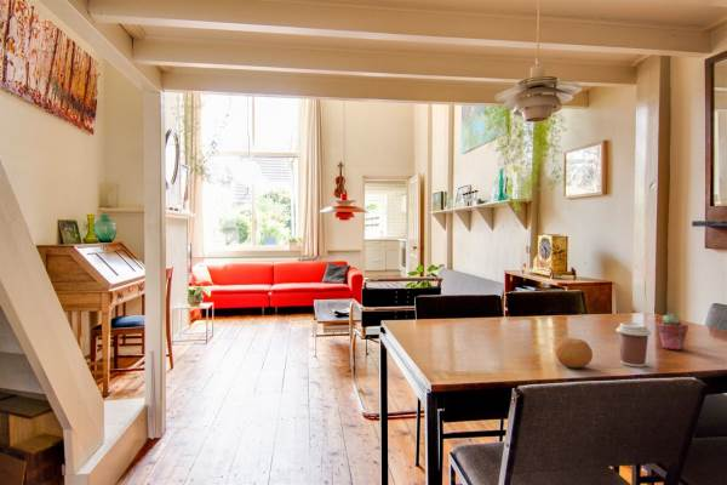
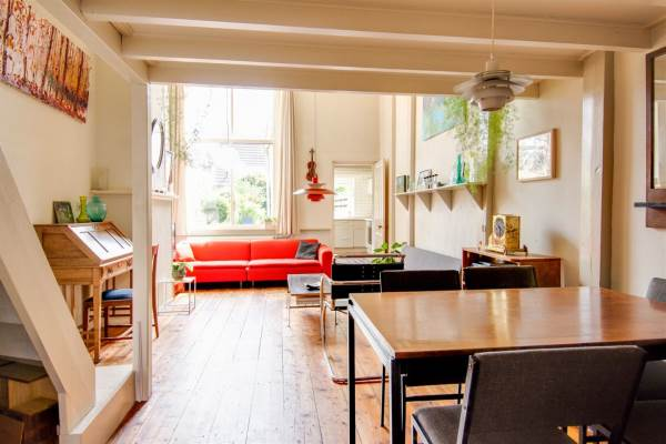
- fruit [555,337,594,369]
- coffee cup [616,321,652,367]
- potted succulent [656,313,689,352]
